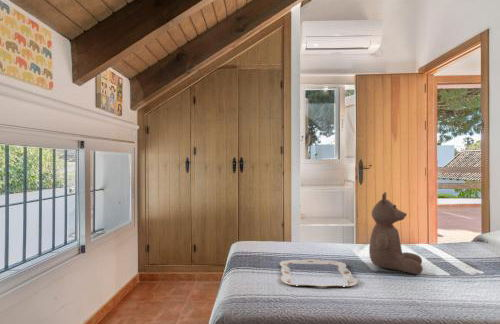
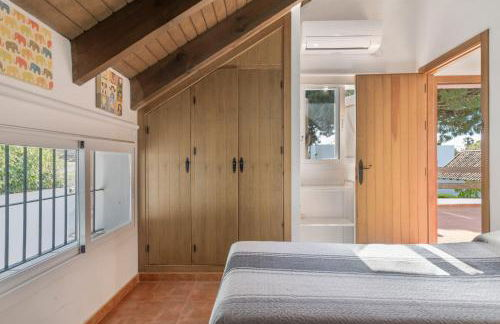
- serving tray [279,258,359,288]
- bear [368,191,424,275]
